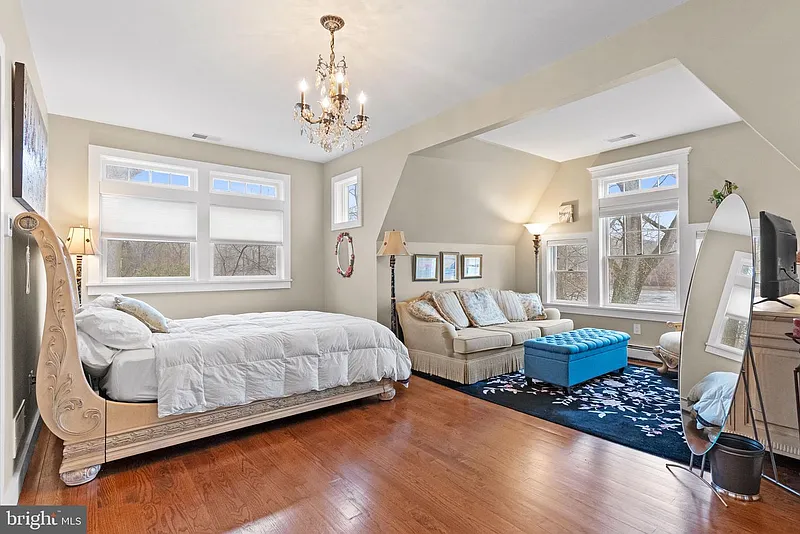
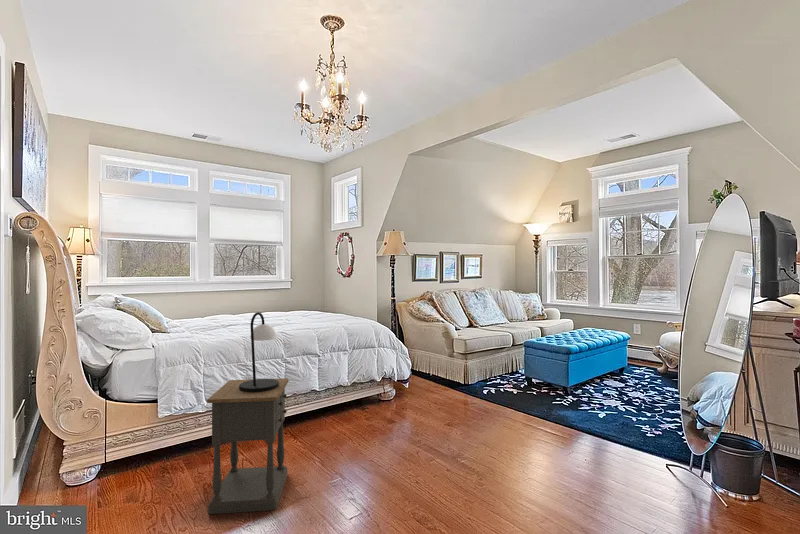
+ nightstand [206,377,290,515]
+ table lamp [239,311,279,392]
